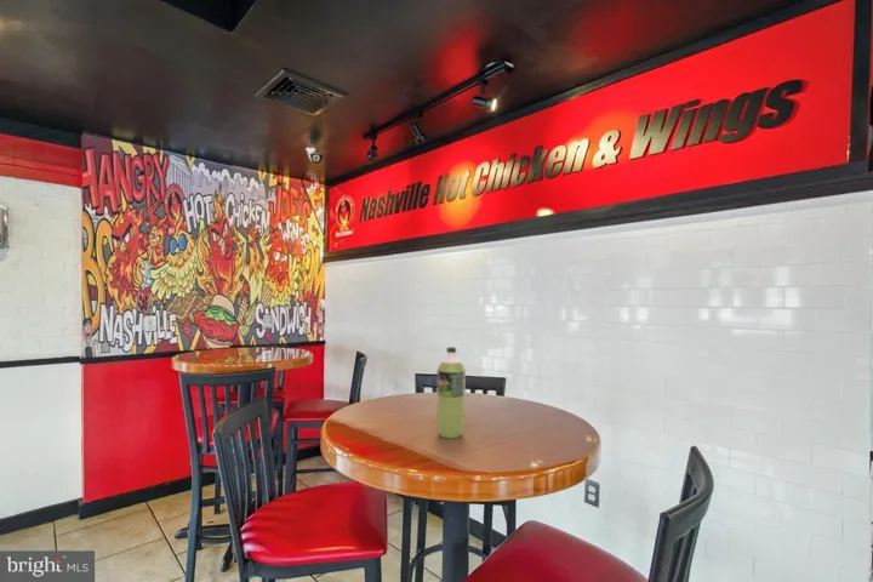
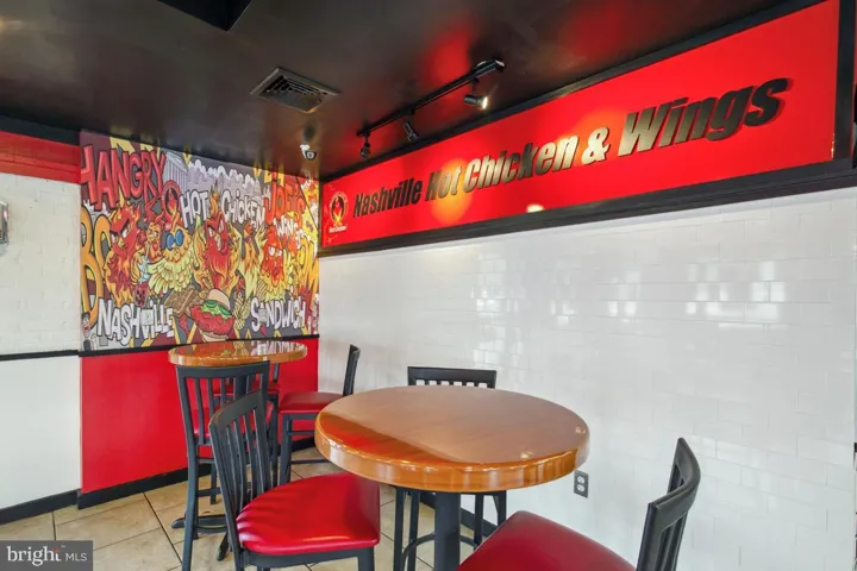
- pop [435,346,467,440]
